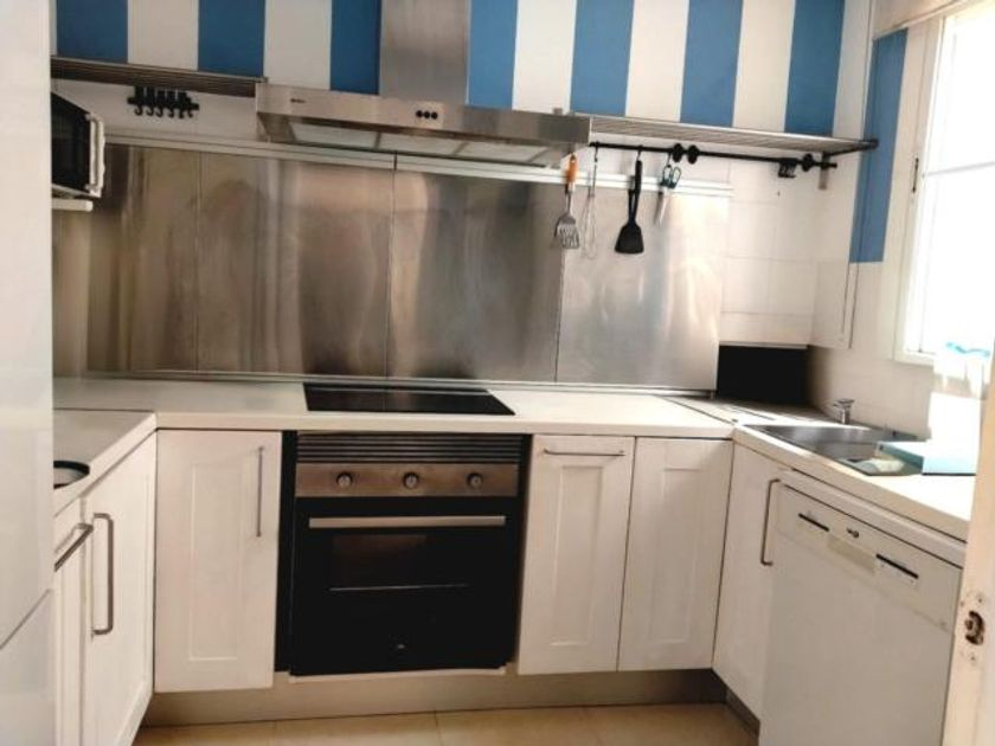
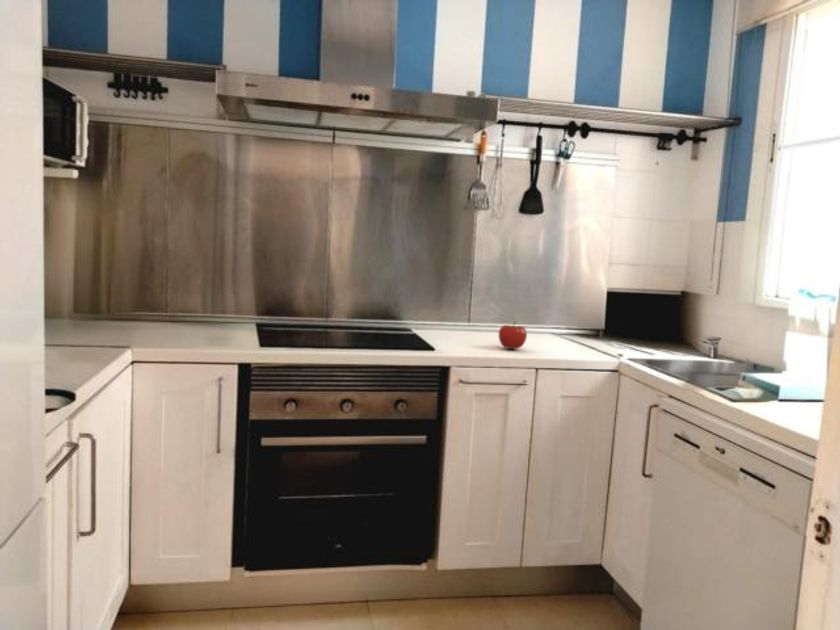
+ fruit [498,320,528,350]
